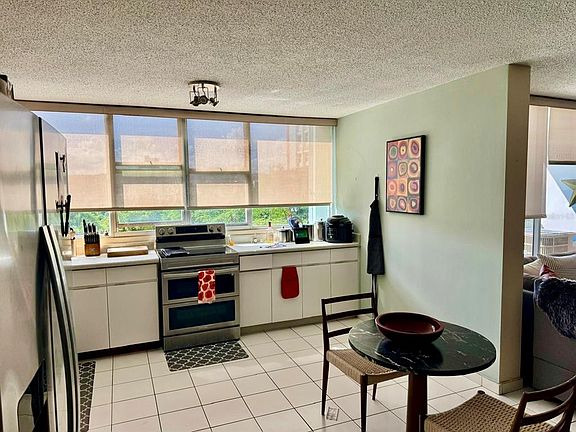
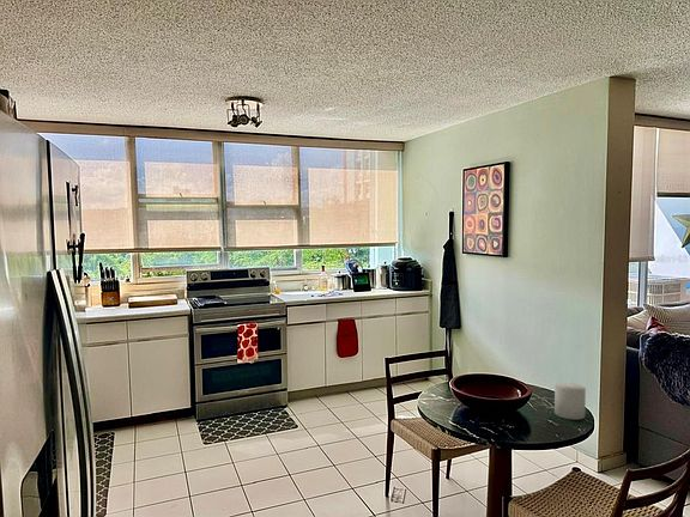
+ candle [553,382,587,421]
